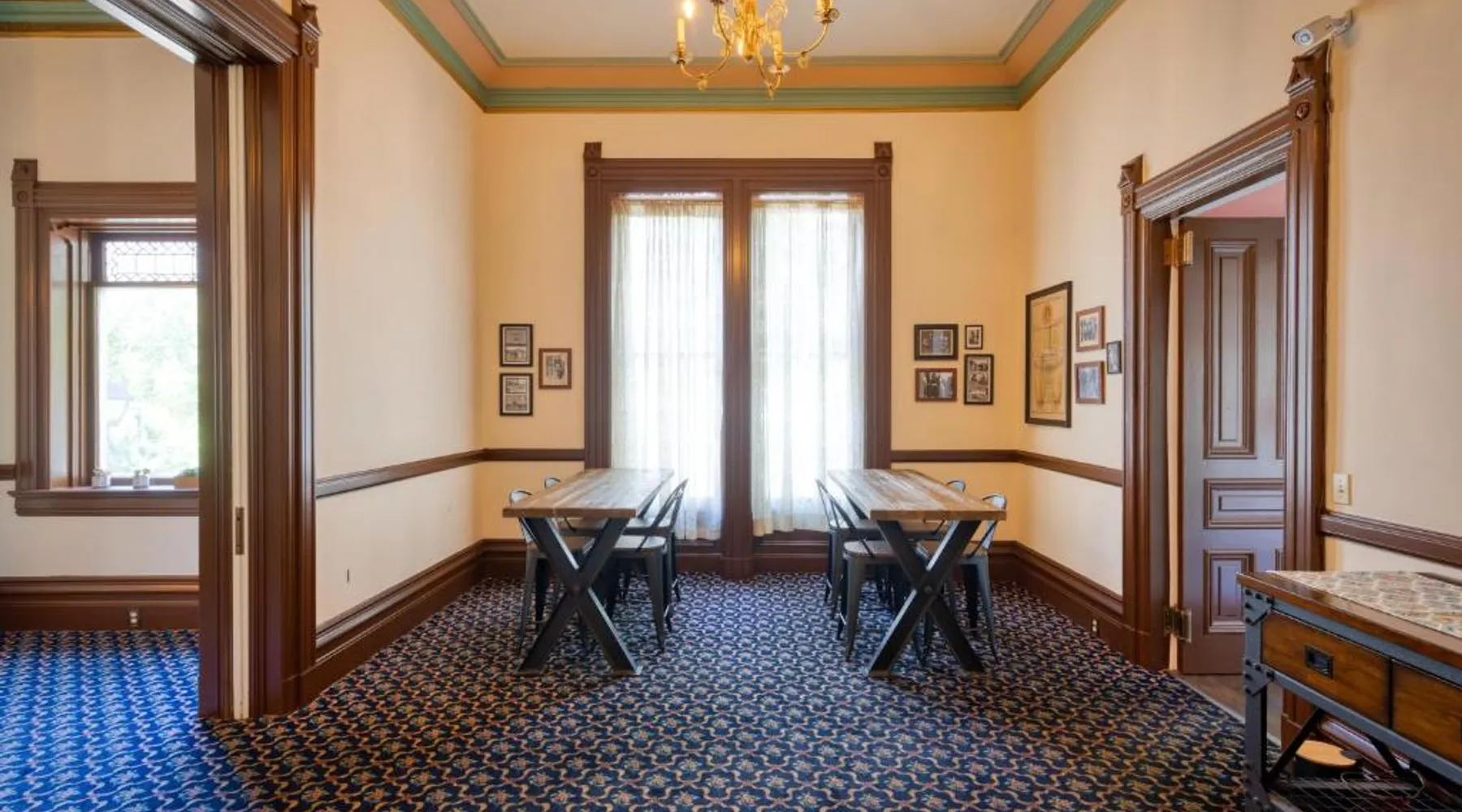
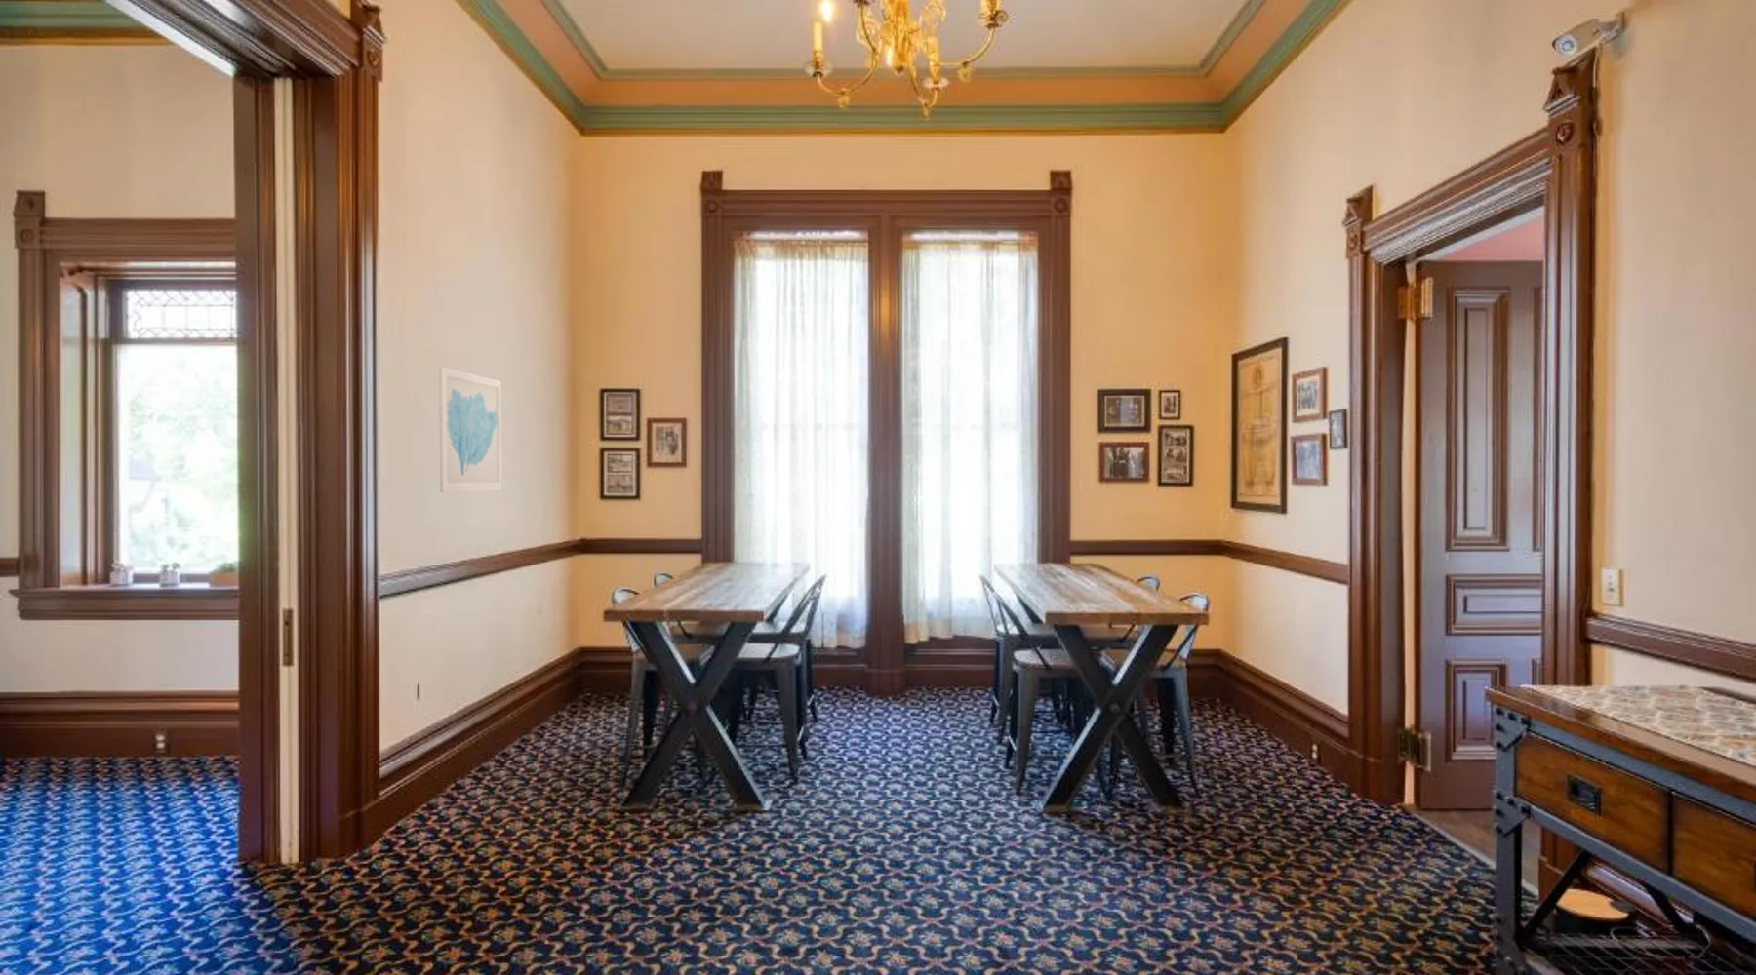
+ wall art [438,365,503,494]
